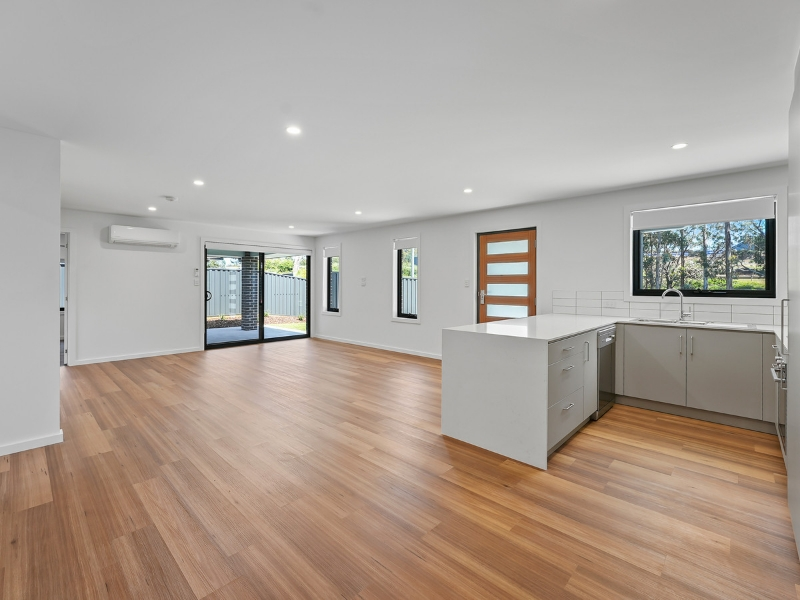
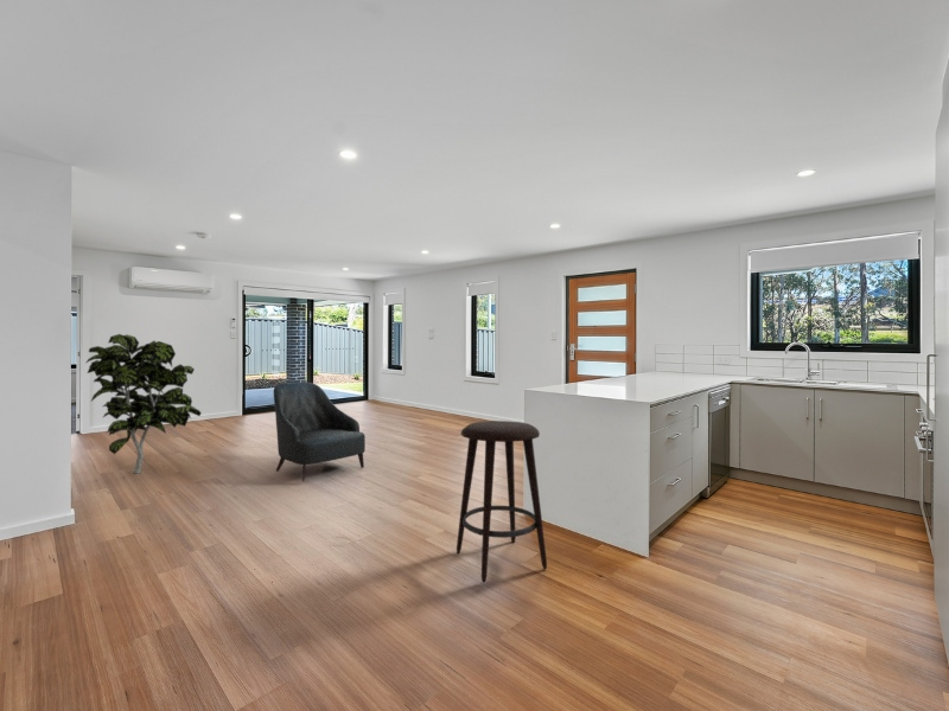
+ indoor plant [85,333,203,475]
+ stool [456,419,548,584]
+ armchair [273,382,367,483]
